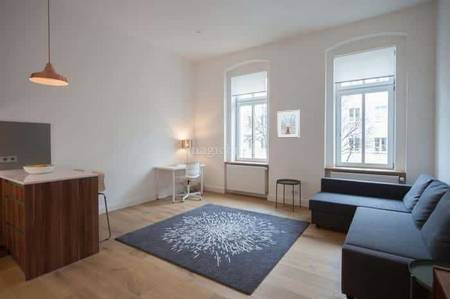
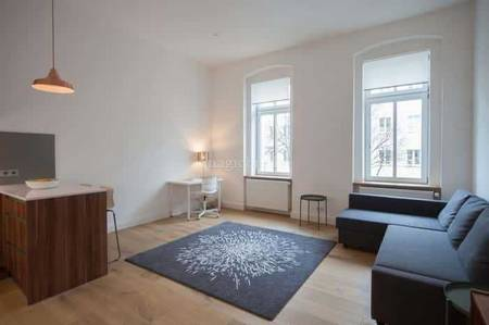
- picture frame [276,109,301,139]
